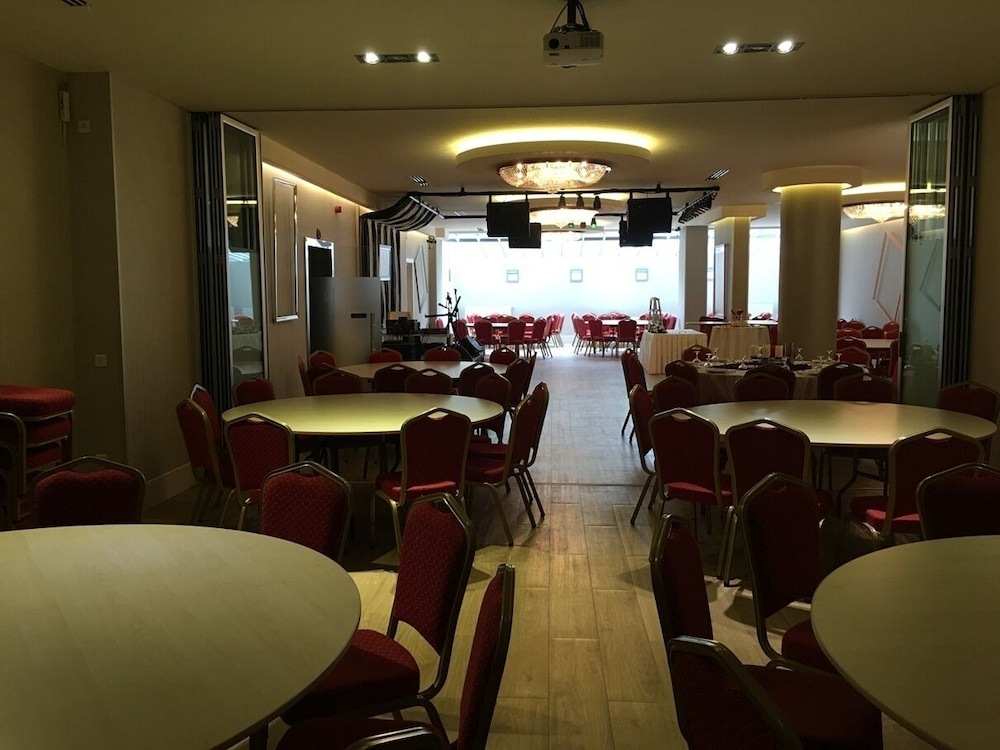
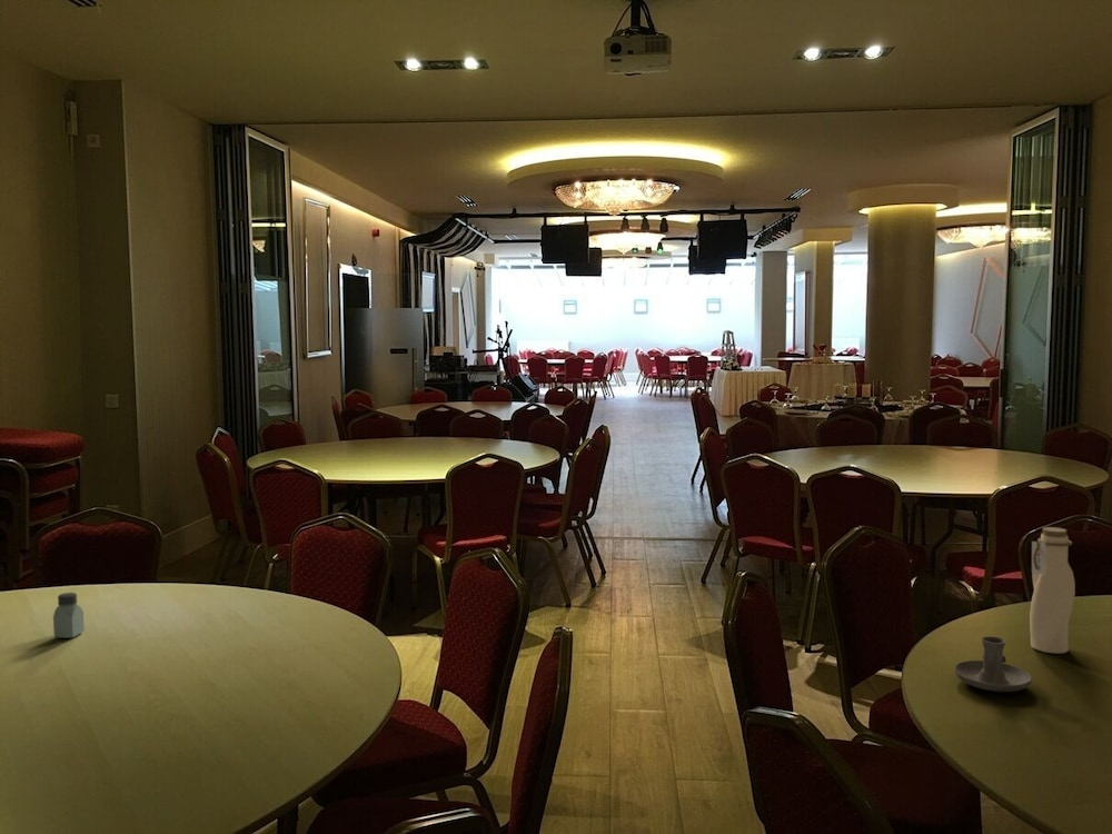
+ water bottle [1029,526,1076,654]
+ saltshaker [52,592,86,639]
+ candle holder [953,635,1033,693]
